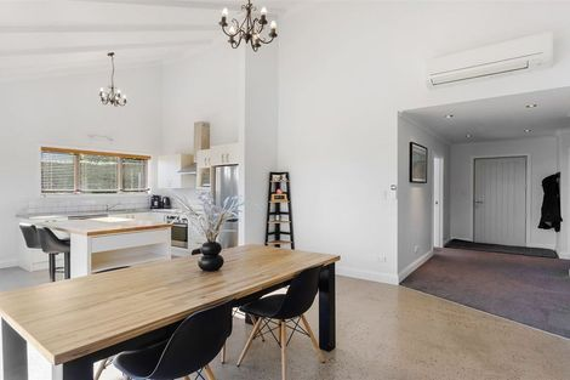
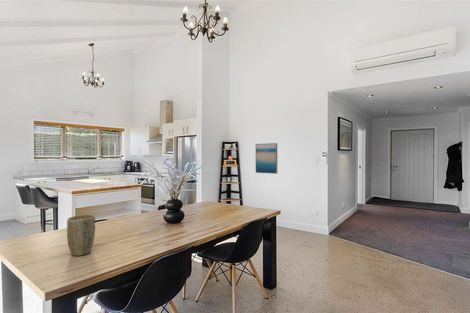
+ plant pot [66,214,96,257]
+ wall art [255,142,278,175]
